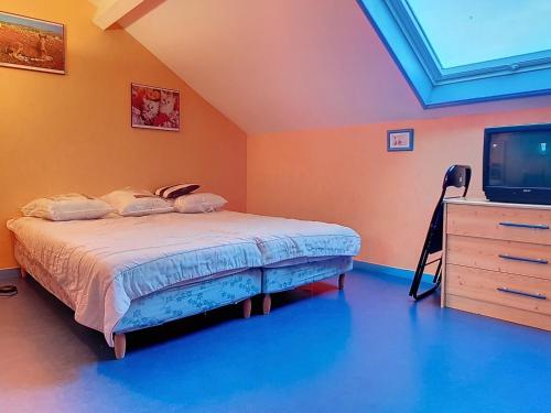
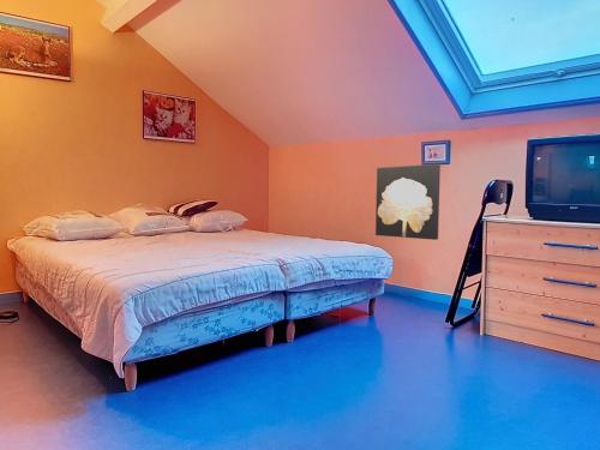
+ wall art [374,163,442,241]
